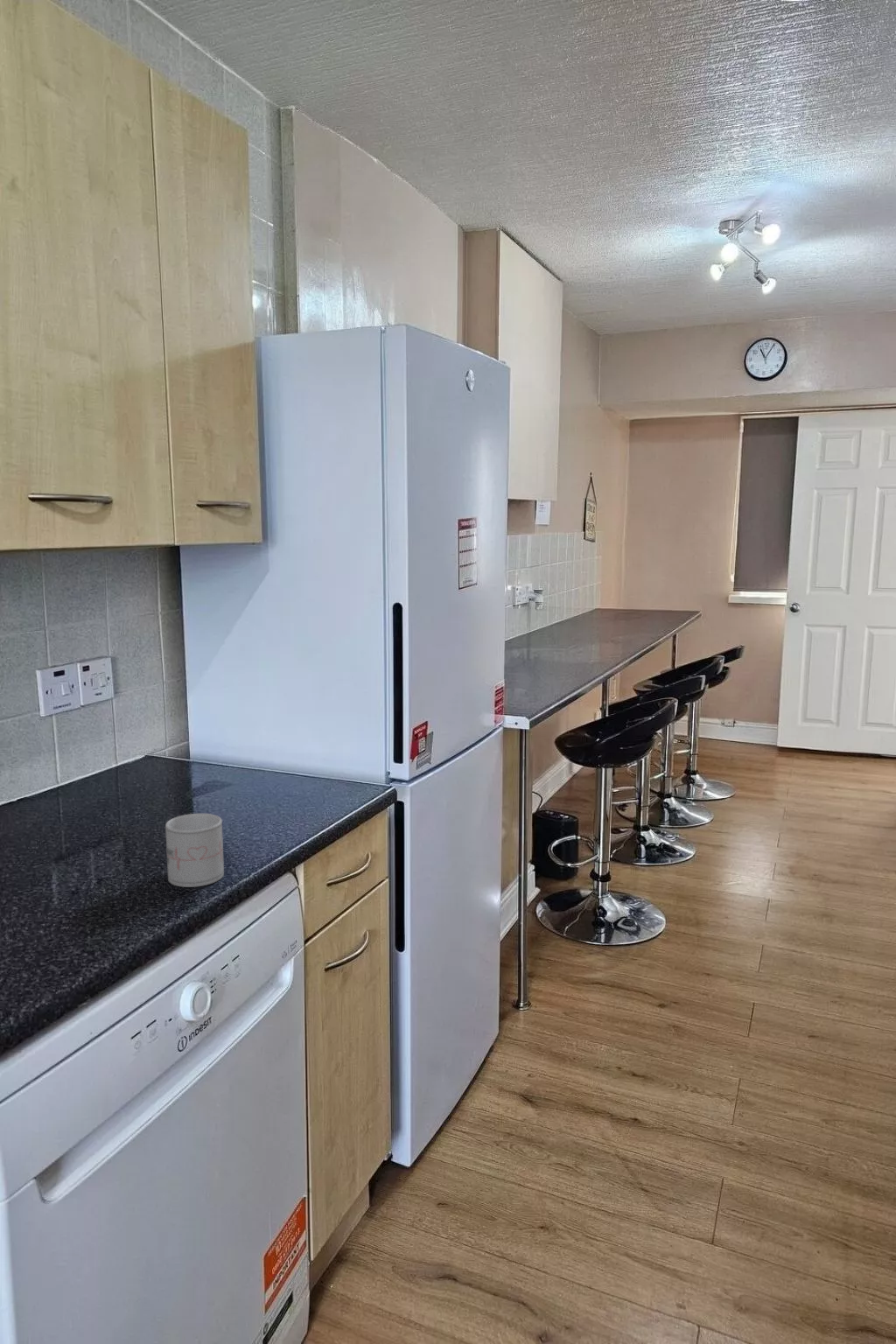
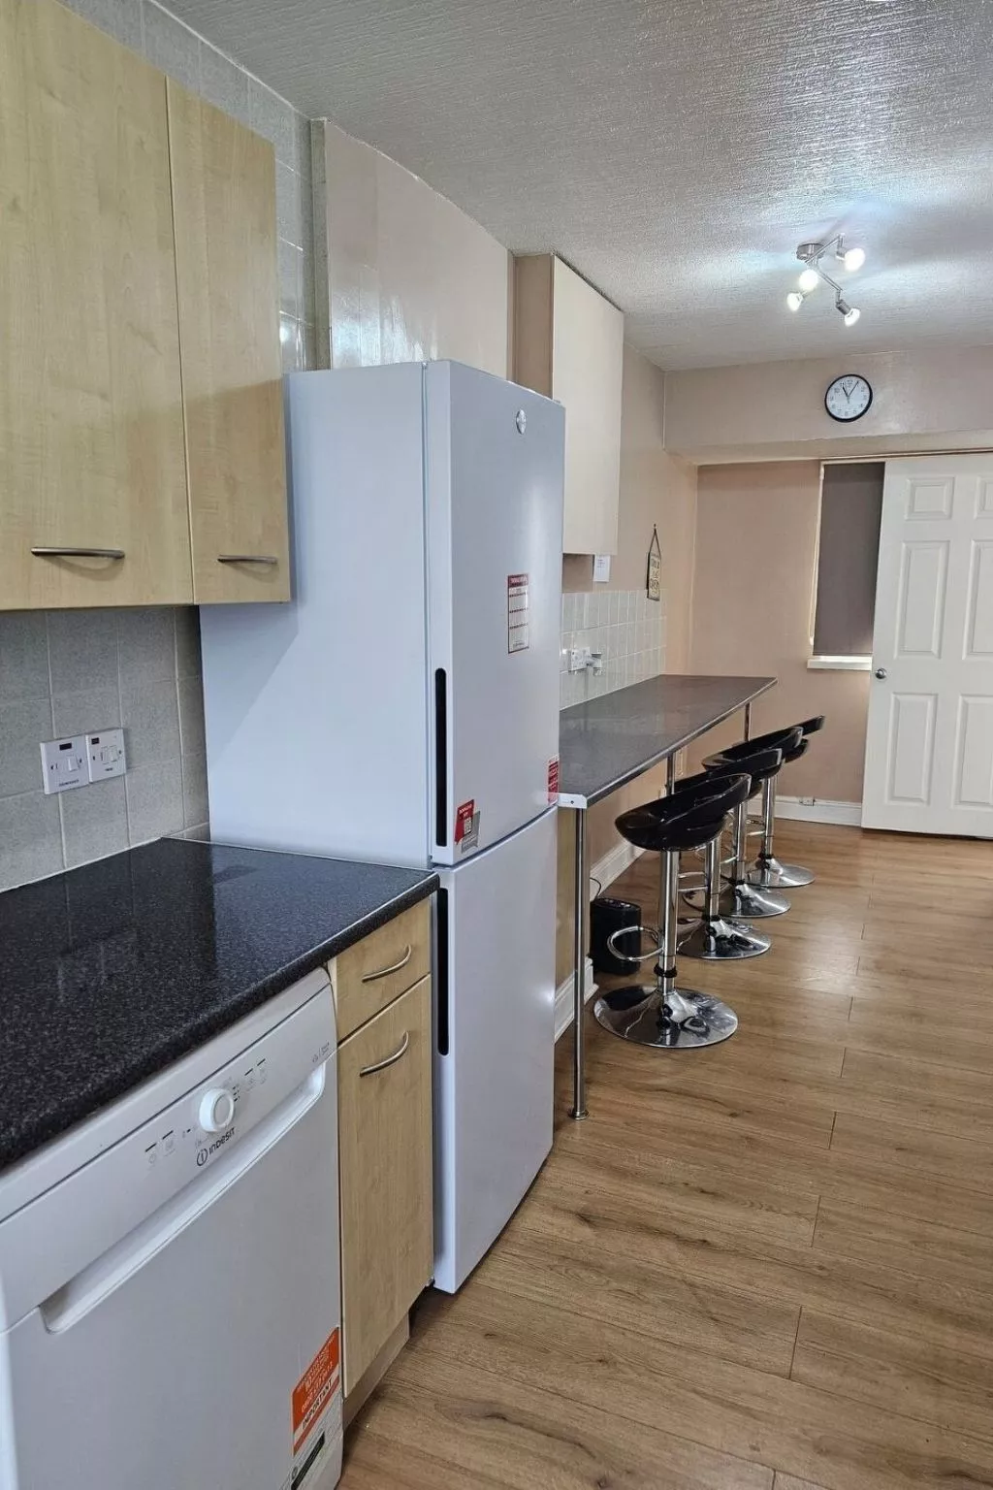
- mug [165,813,225,888]
